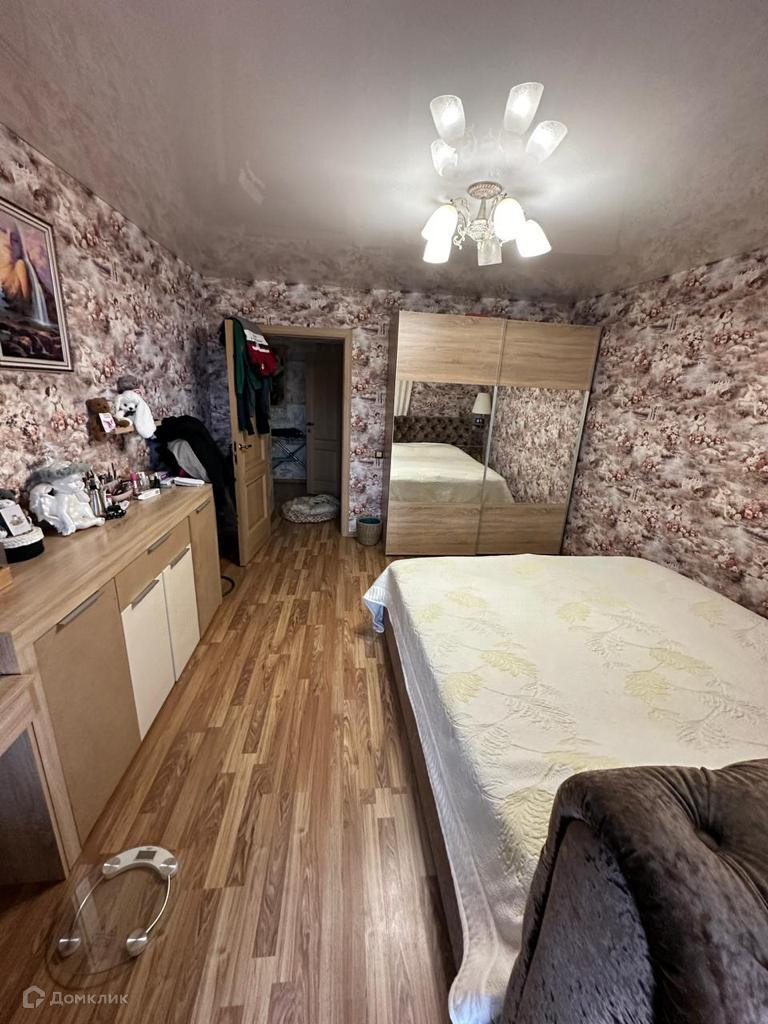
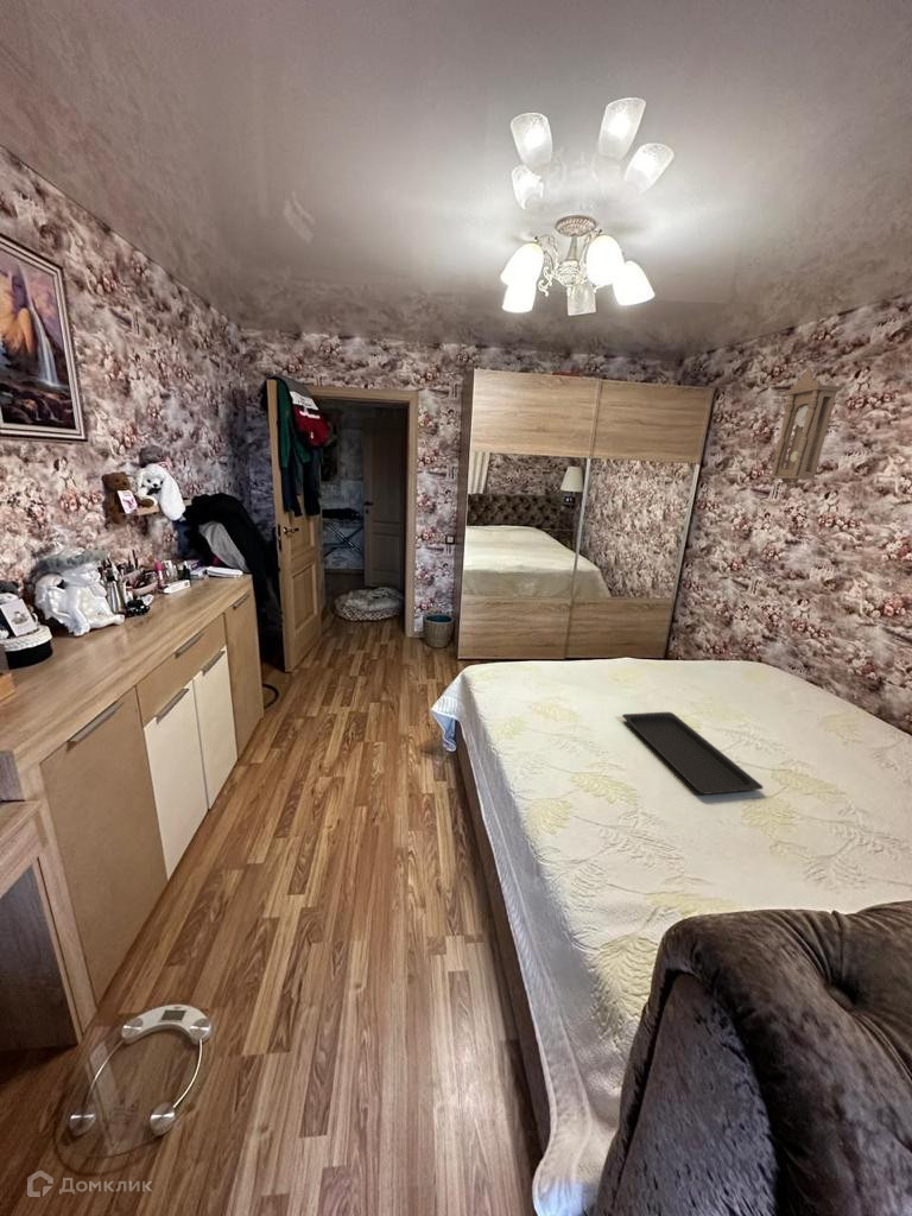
+ pendulum clock [765,367,844,493]
+ serving tray [621,711,765,796]
